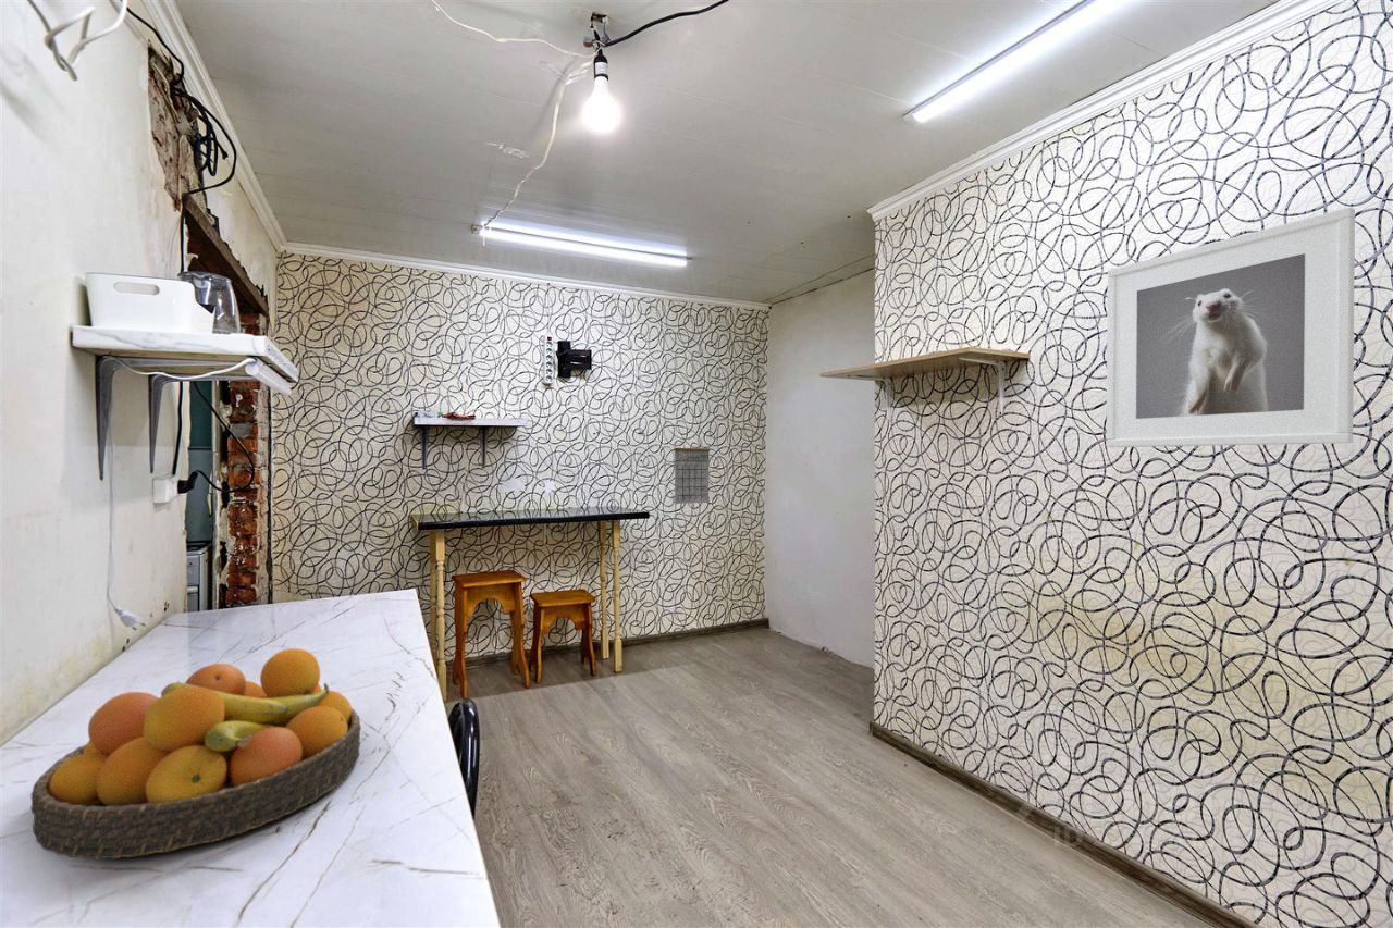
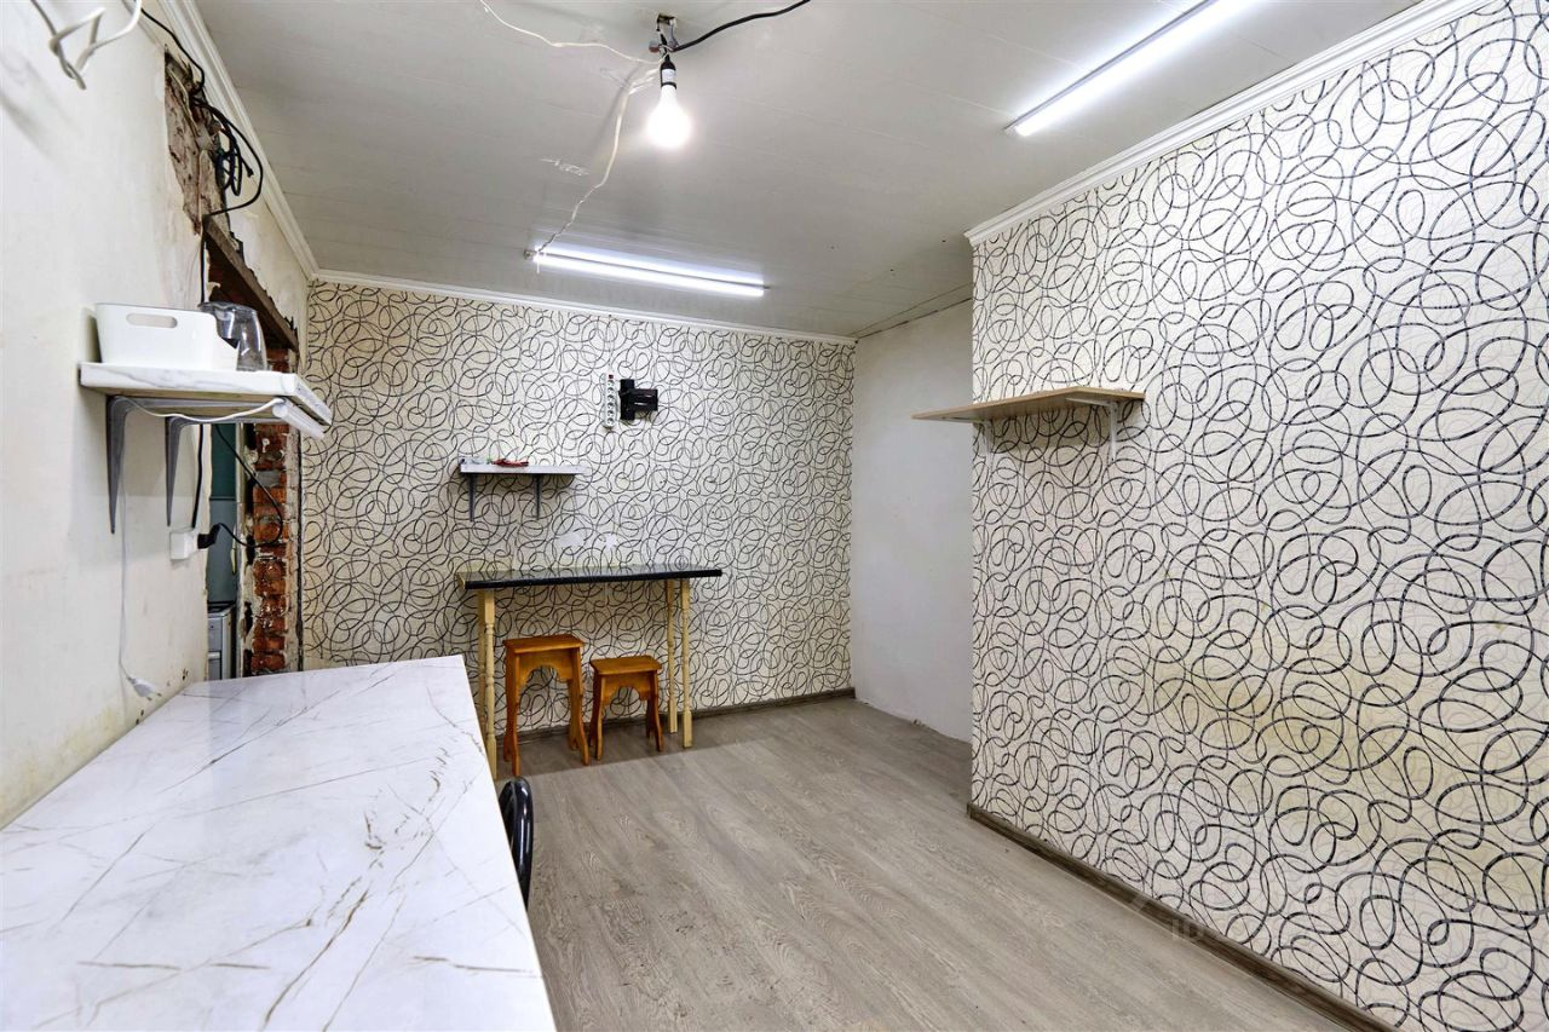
- fruit bowl [29,647,362,861]
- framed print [1106,207,1356,448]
- calendar [674,437,711,505]
